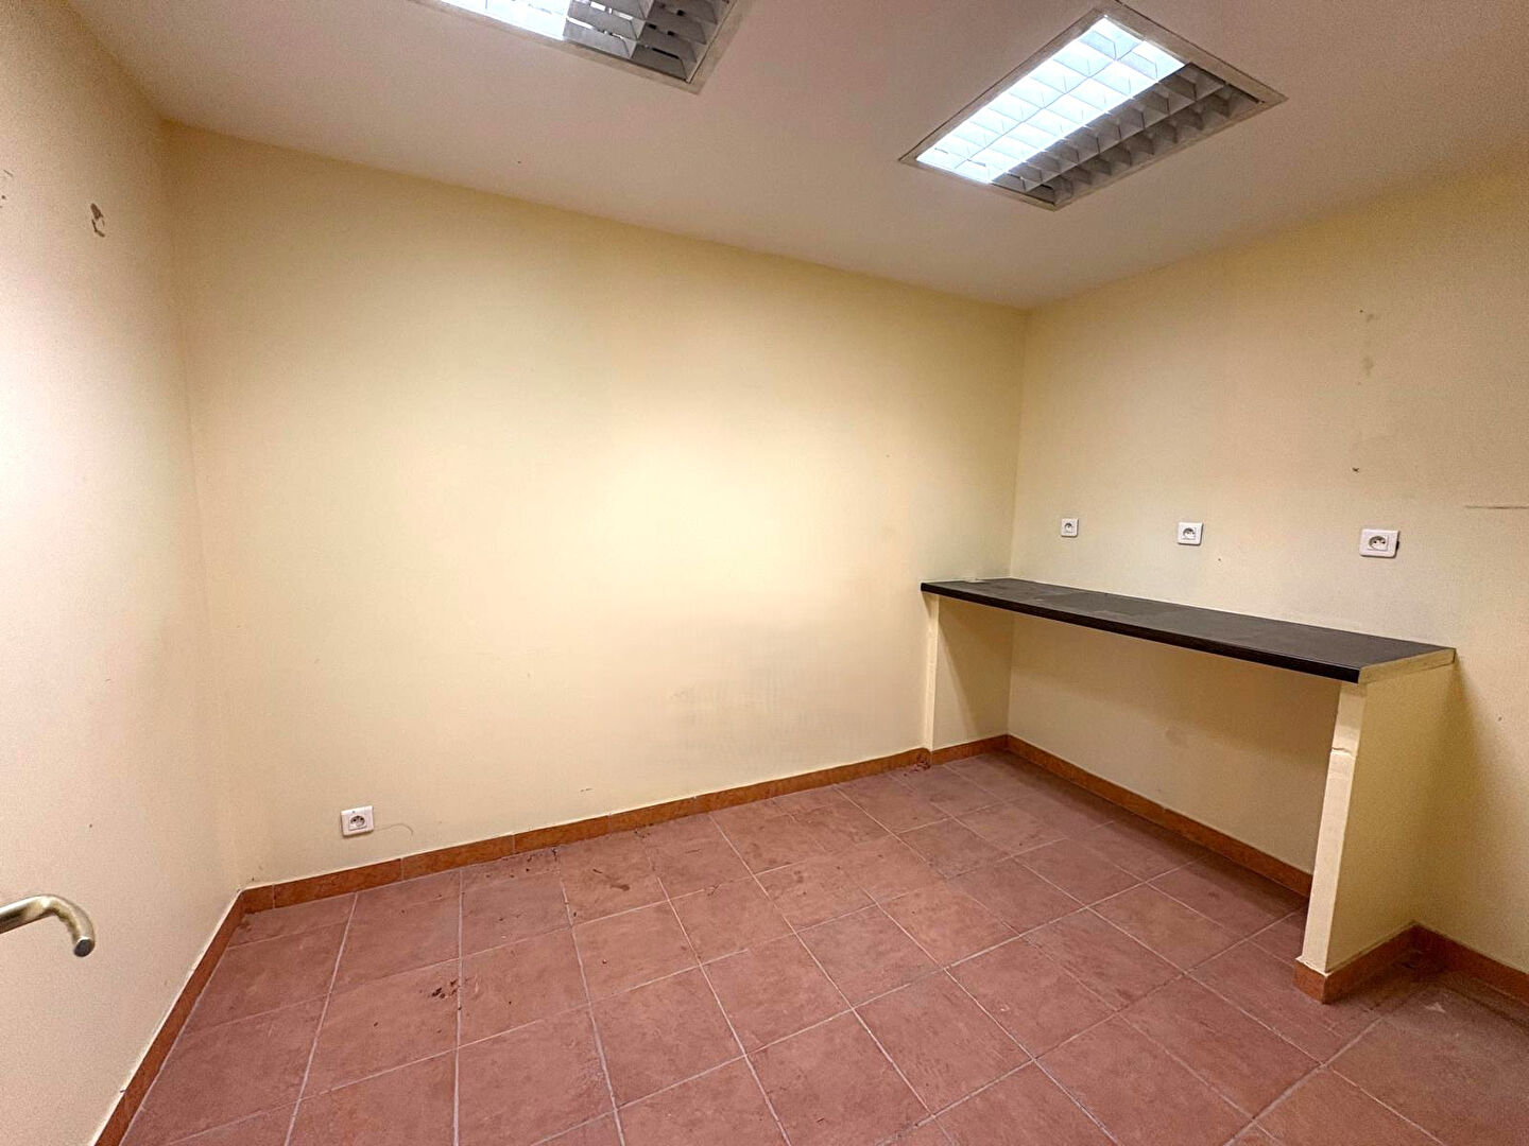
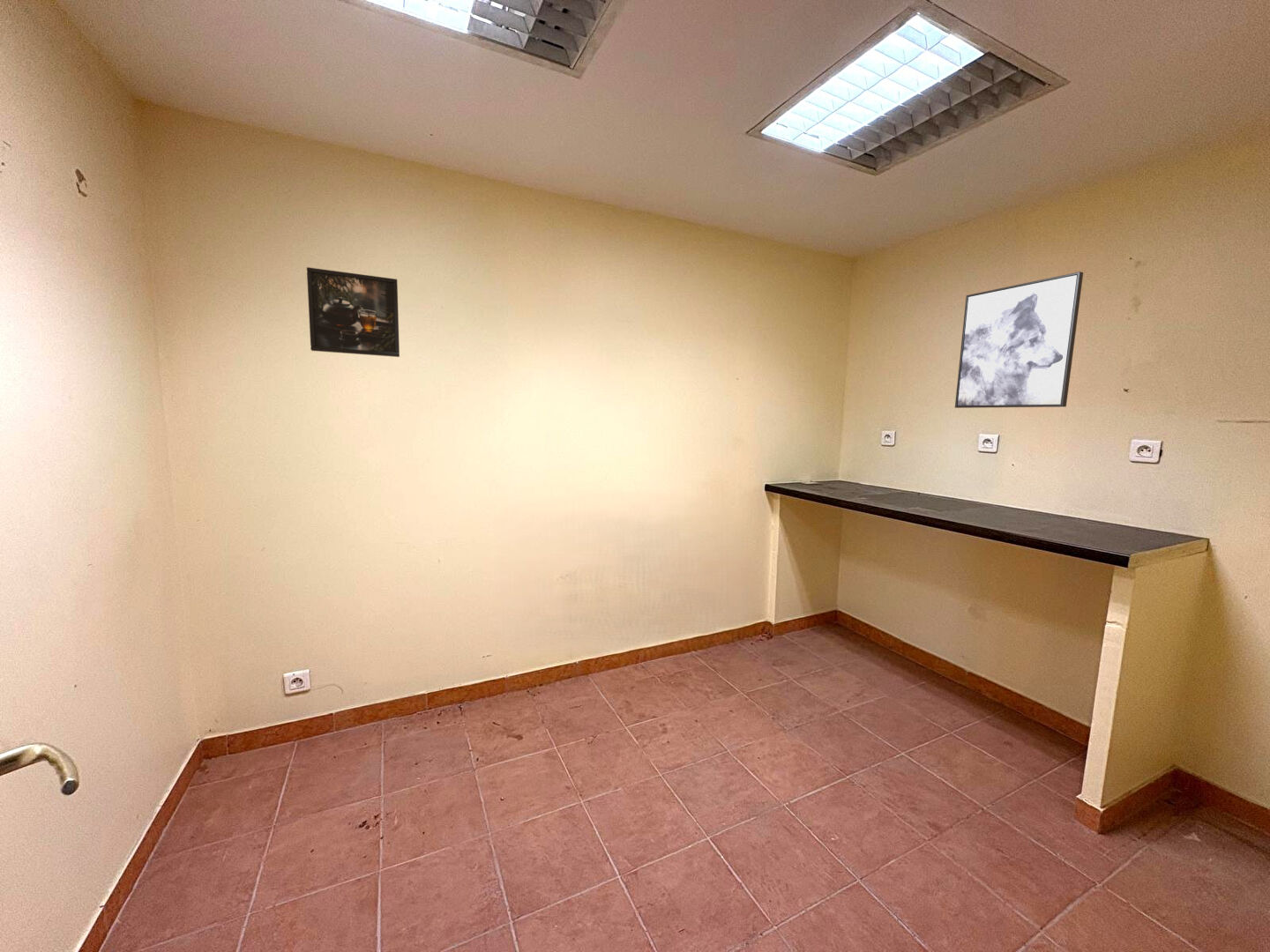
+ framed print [306,266,400,358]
+ wall art [954,271,1084,409]
